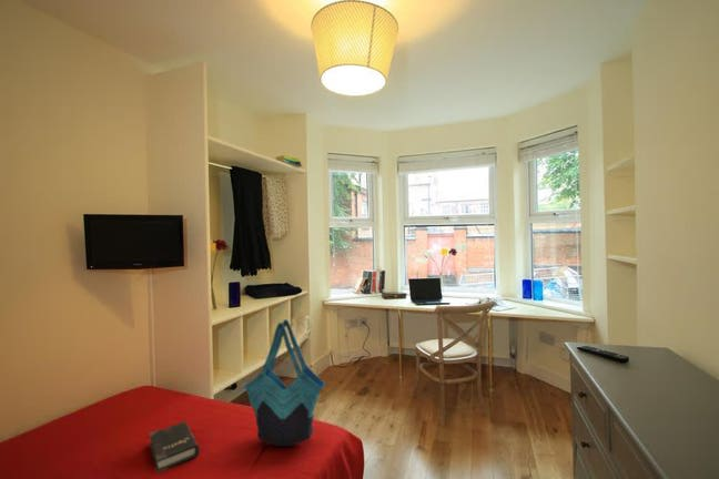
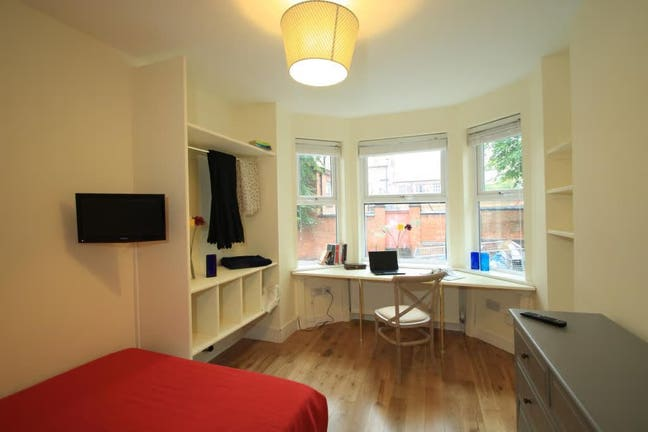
- hardback book [149,420,200,475]
- tote bag [242,318,326,447]
